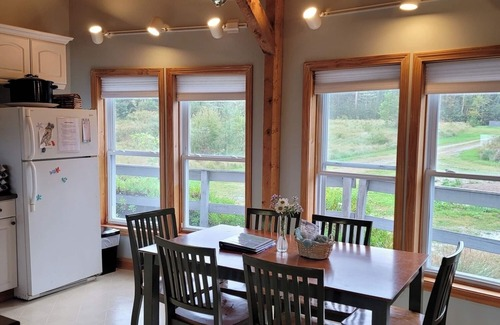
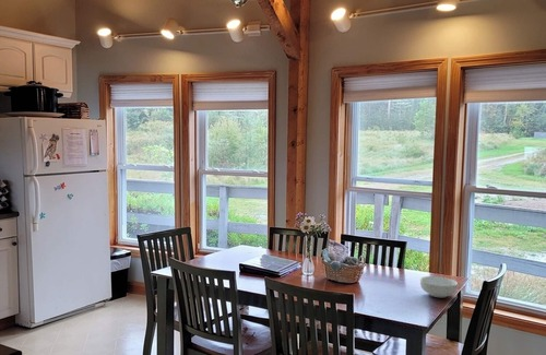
+ cereal bowl [419,275,459,298]
